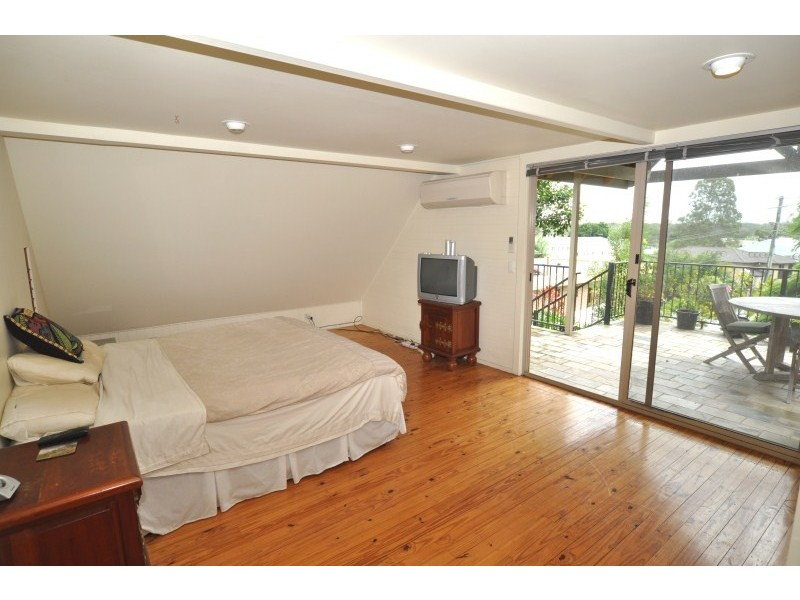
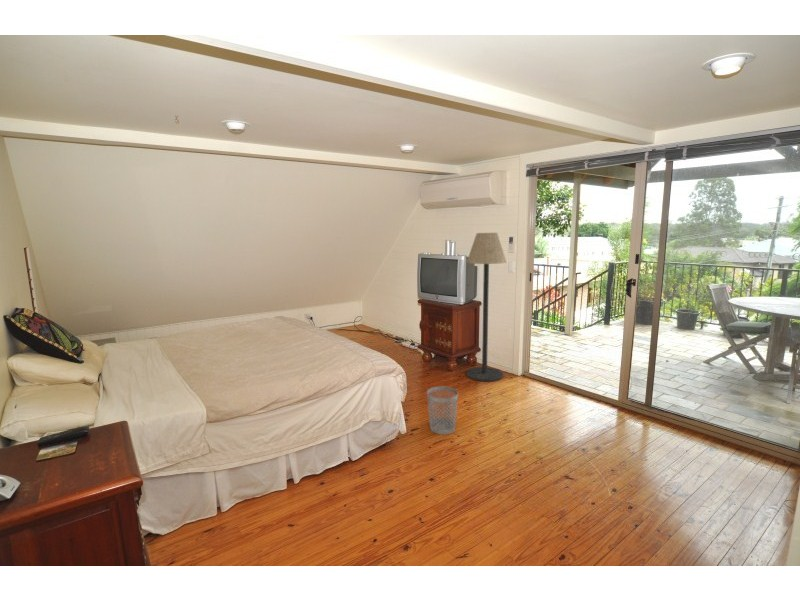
+ wastebasket [426,386,459,435]
+ floor lamp [465,232,507,382]
